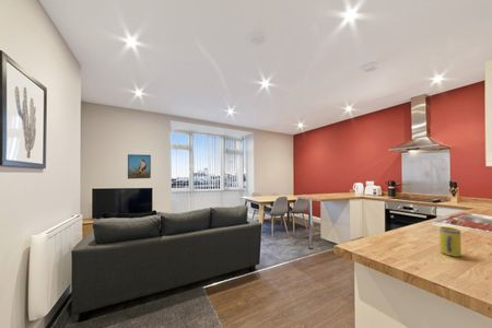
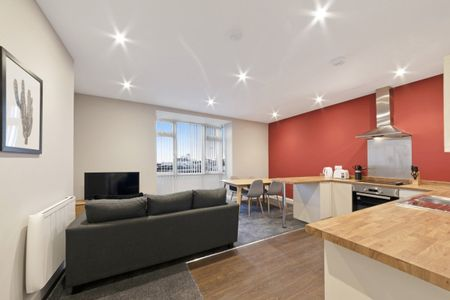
- mug [438,225,462,258]
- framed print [127,153,152,180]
